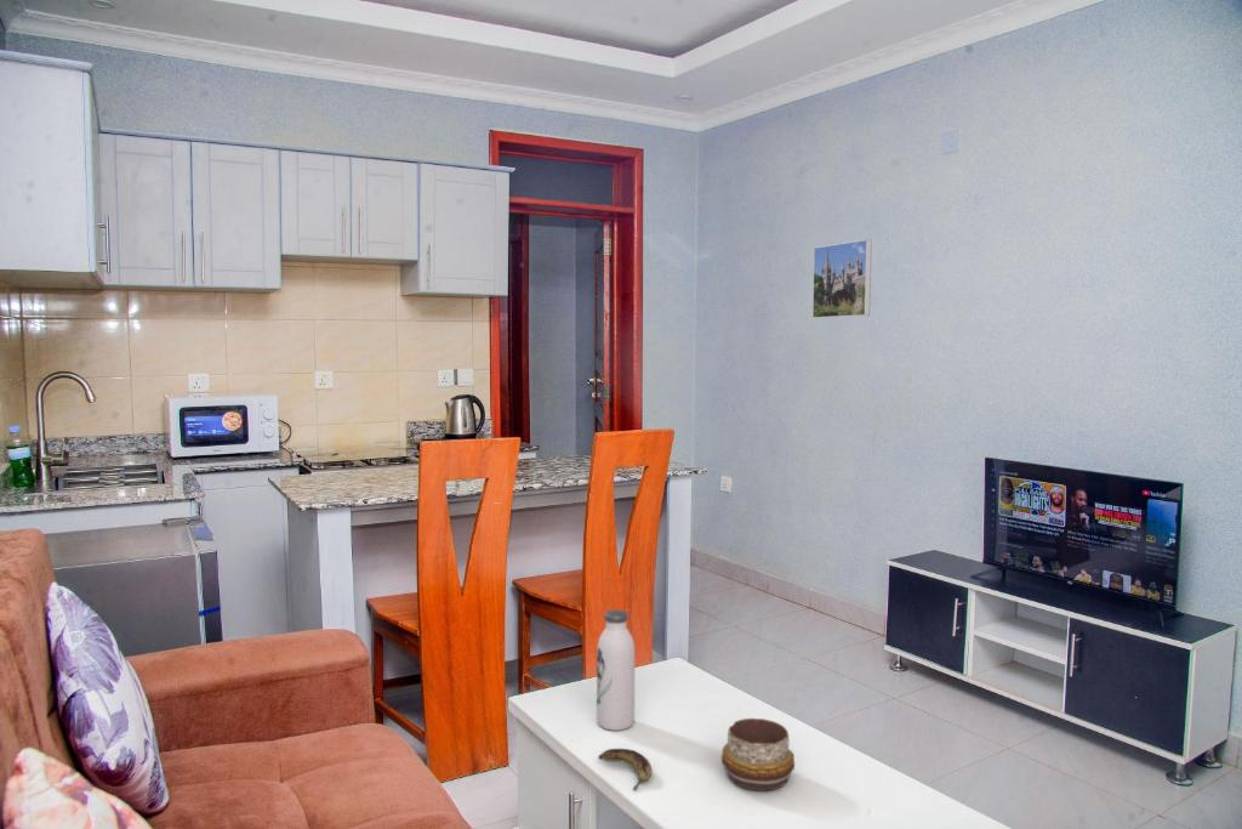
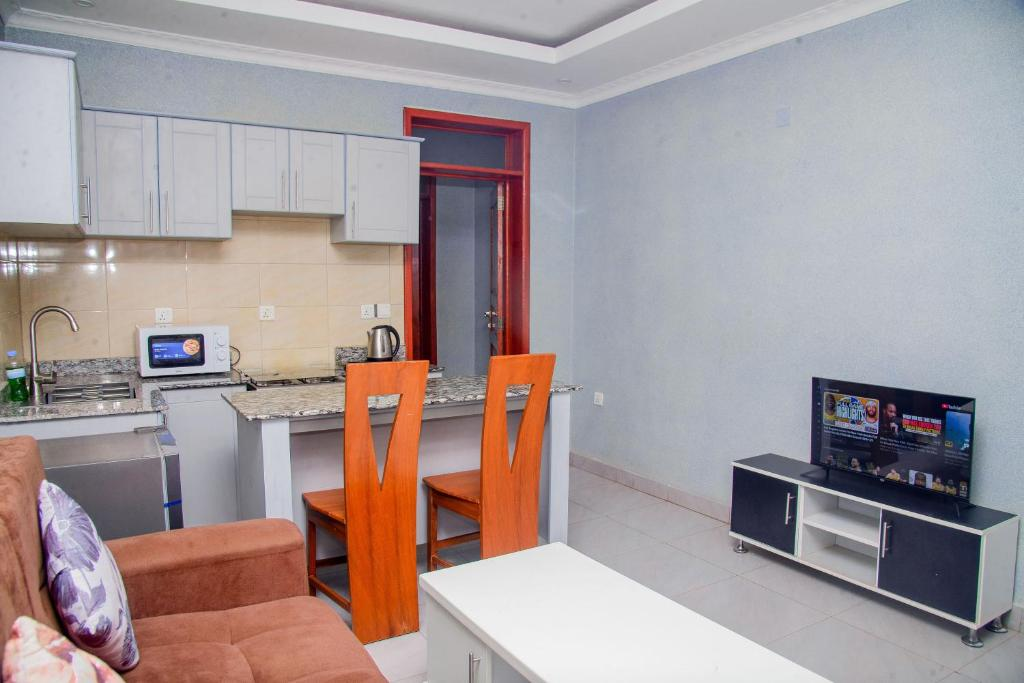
- banana [597,748,653,791]
- water bottle [596,608,636,732]
- decorative bowl [720,717,796,791]
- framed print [811,238,873,319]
